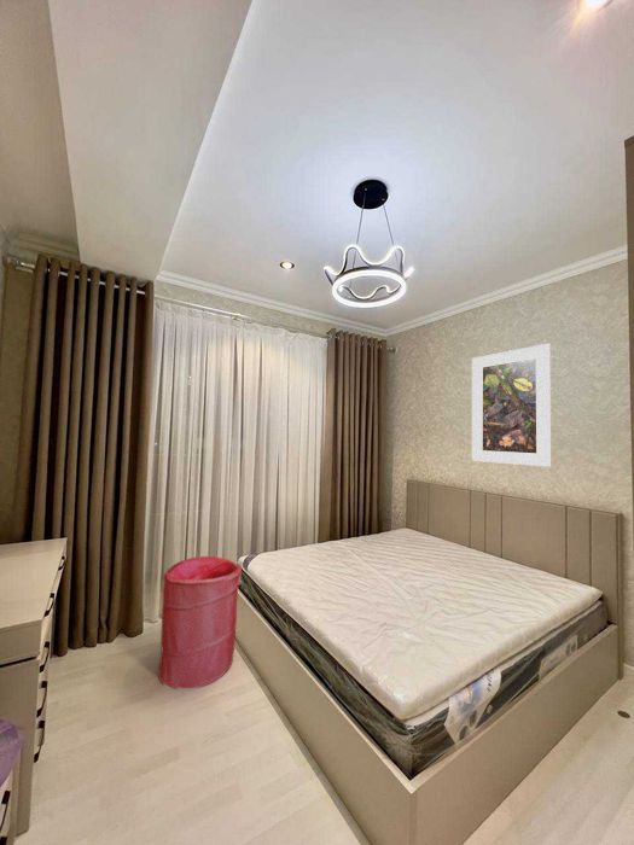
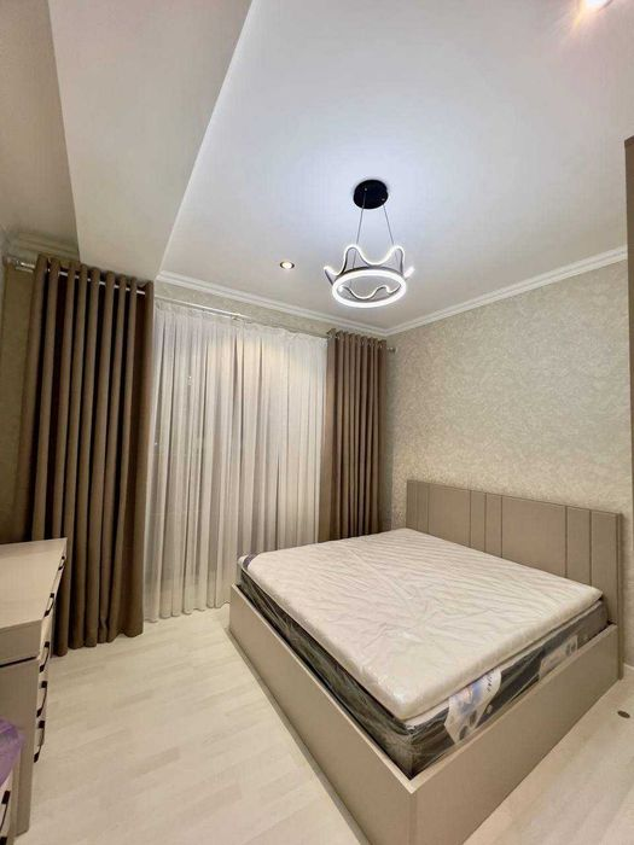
- laundry hamper [157,555,243,692]
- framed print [471,343,553,468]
